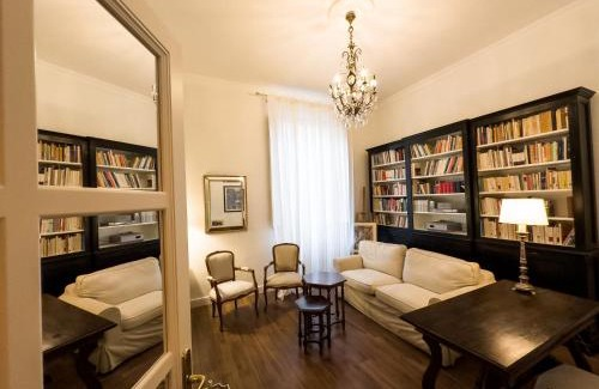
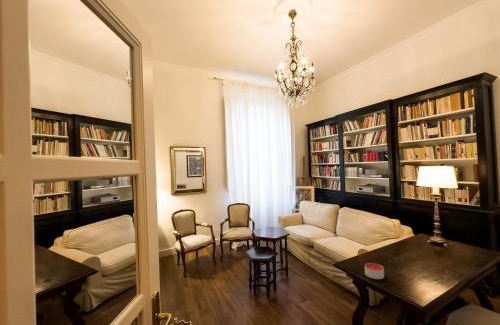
+ candle [364,262,385,280]
